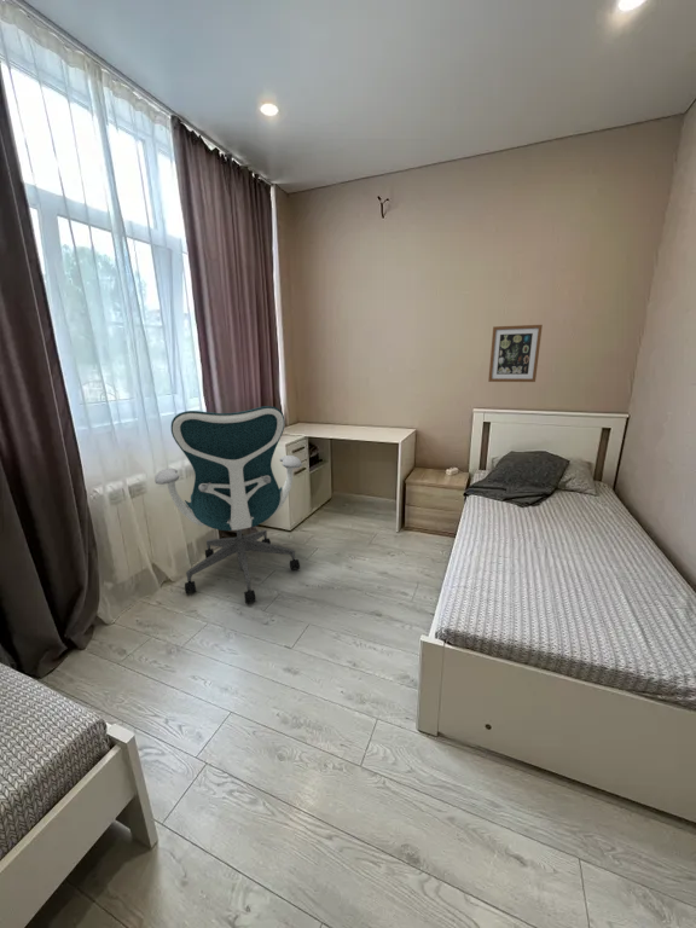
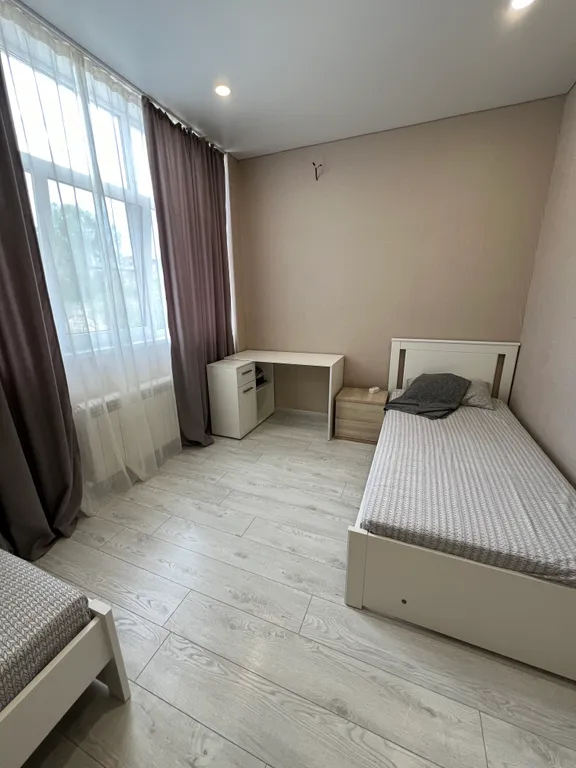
- wall art [487,324,544,383]
- office chair [153,405,303,604]
